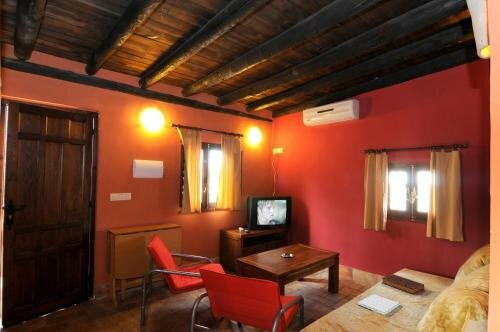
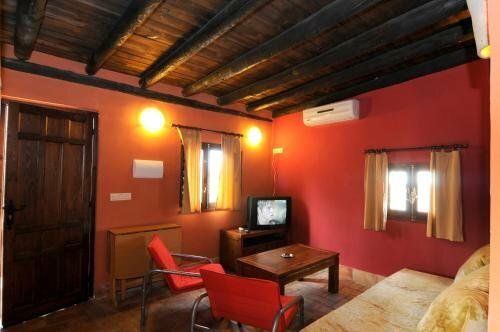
- tablet [356,293,401,315]
- book [381,273,425,295]
